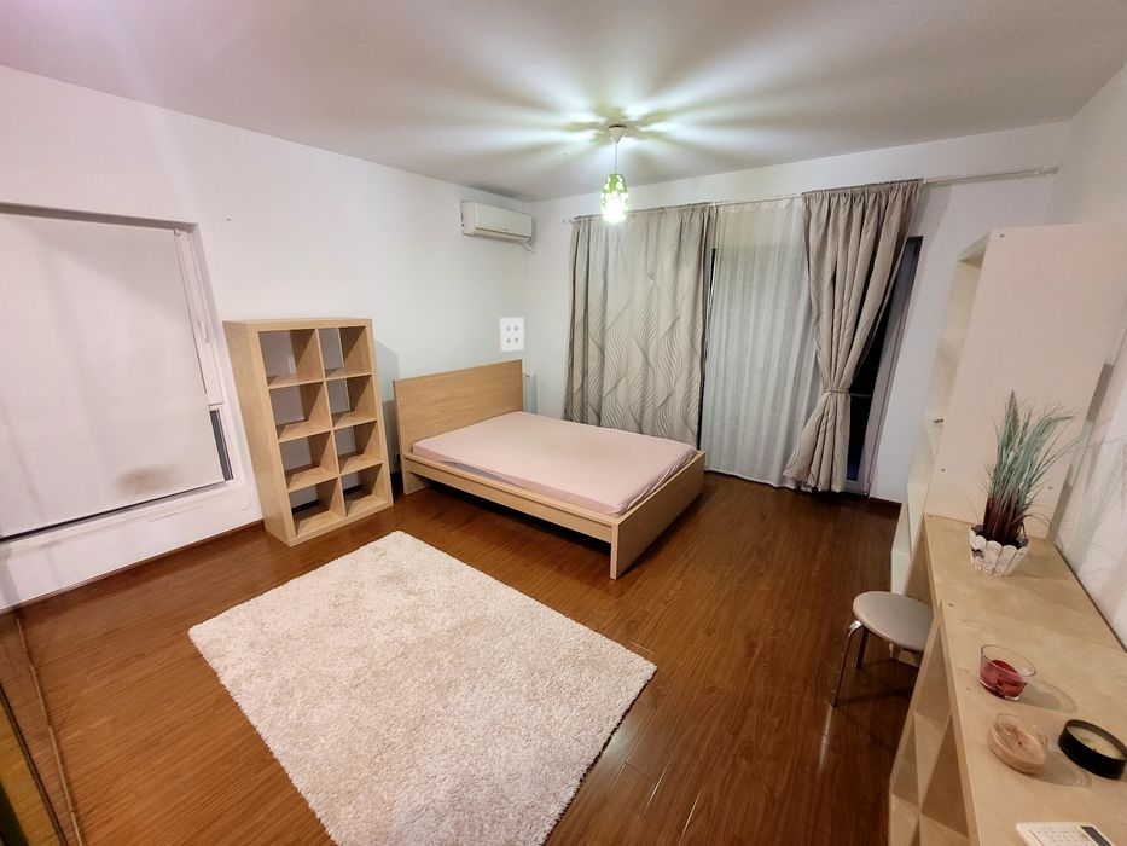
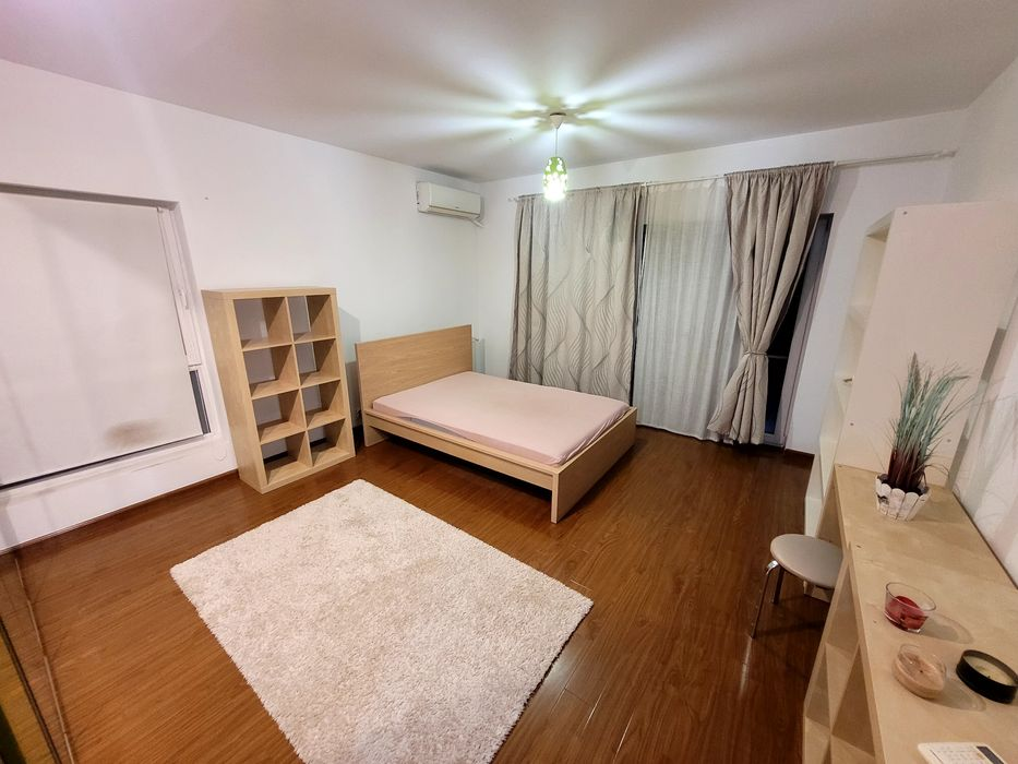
- wall art [499,317,525,353]
